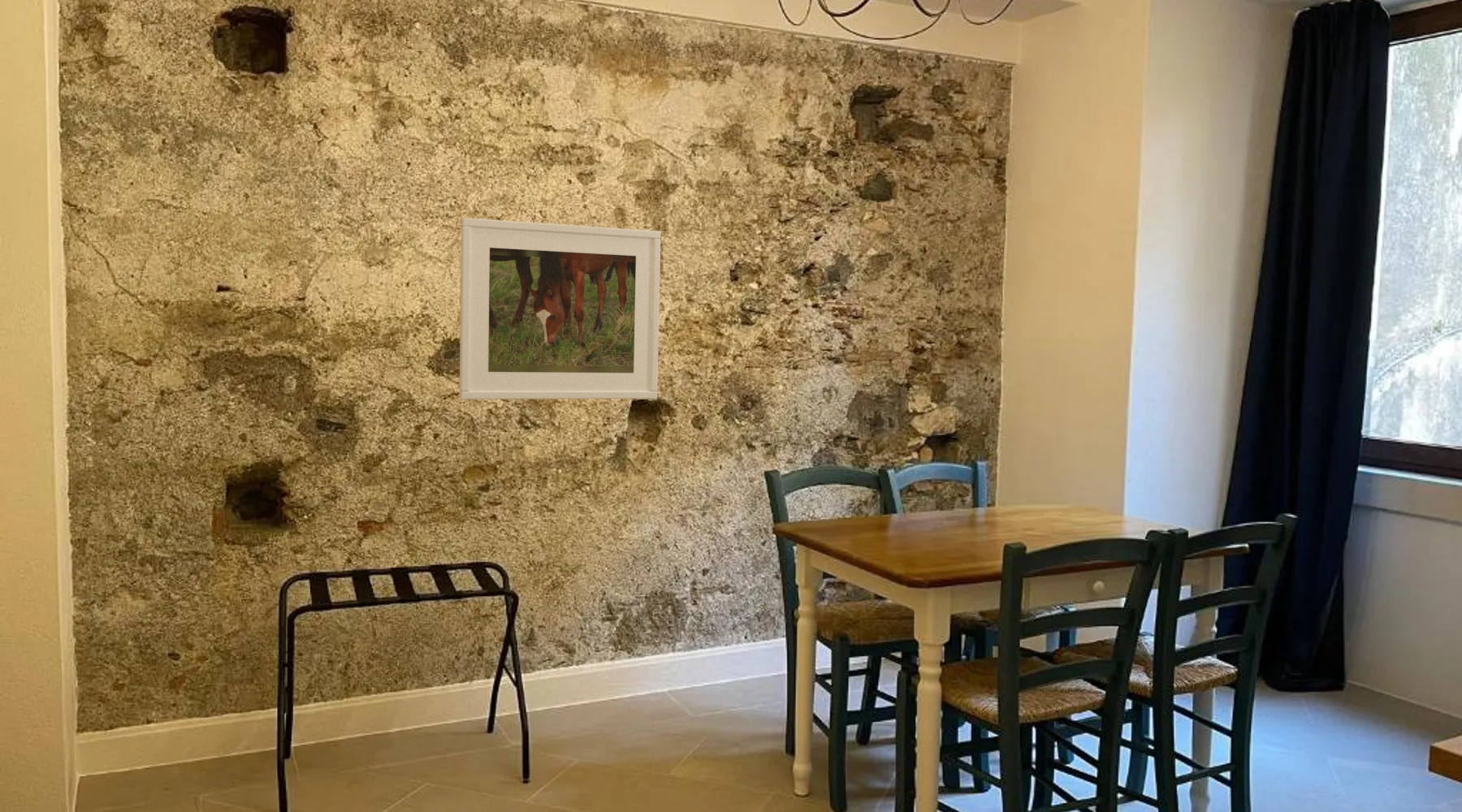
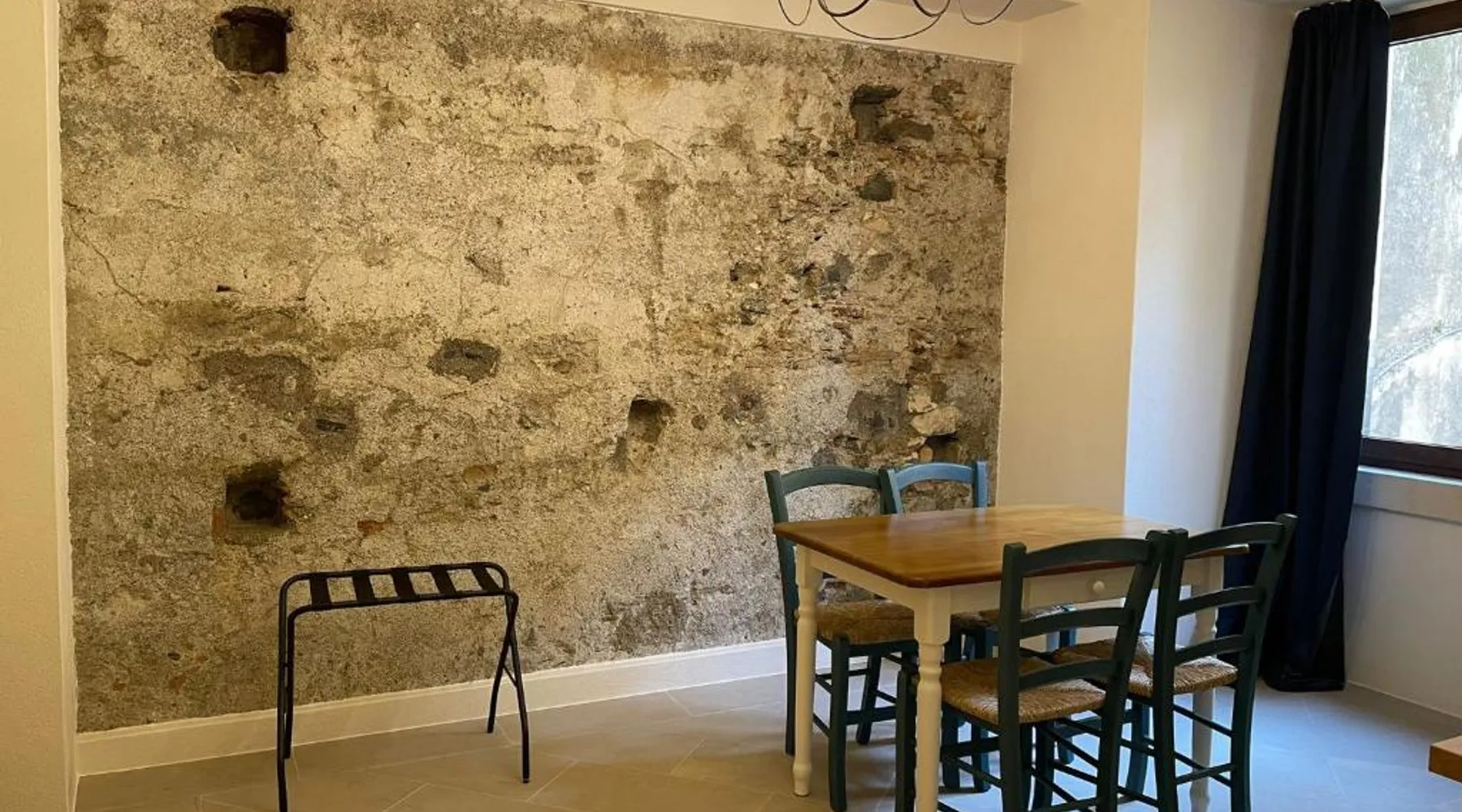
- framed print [459,217,662,400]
